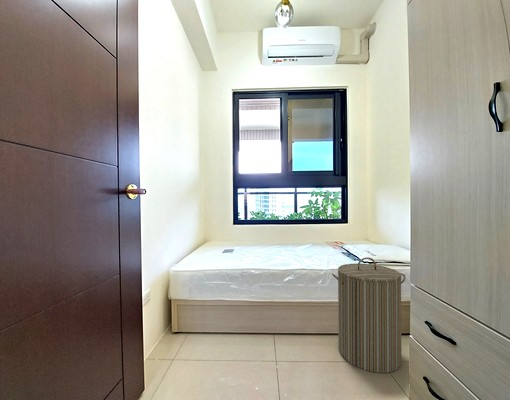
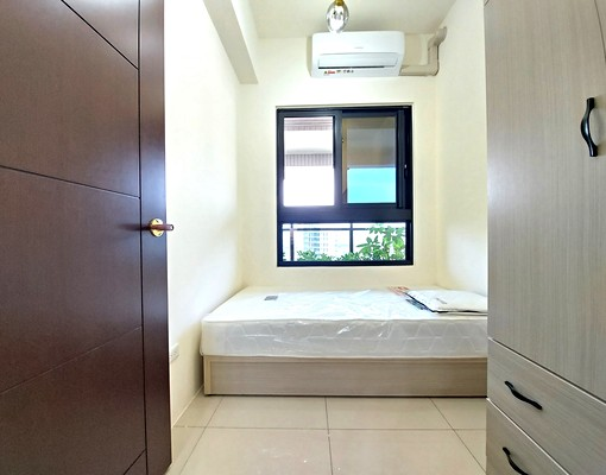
- laundry hamper [331,256,406,374]
